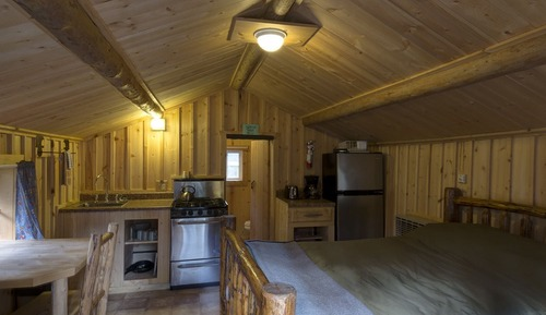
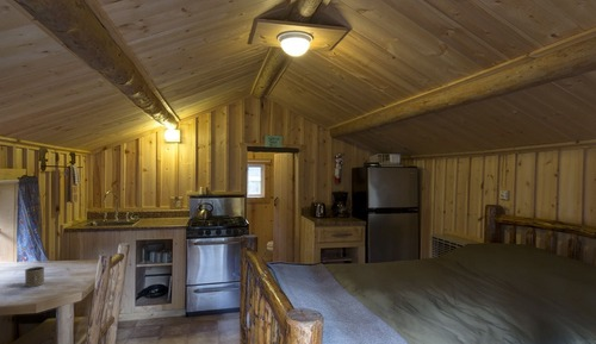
+ mug [24,265,45,288]
